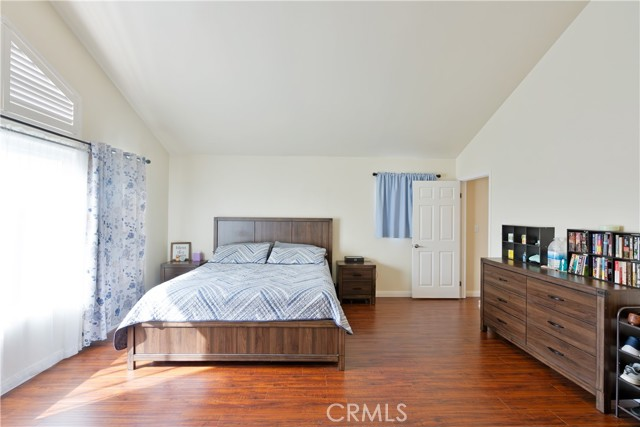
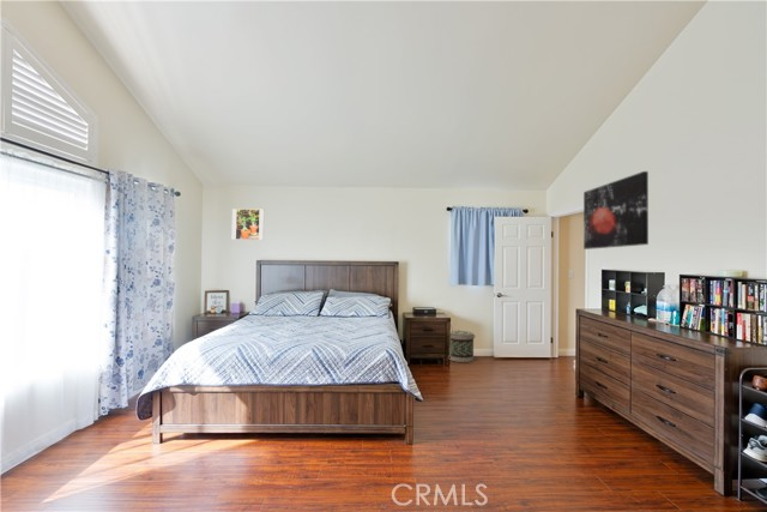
+ basket [448,329,476,363]
+ wall art [582,170,650,251]
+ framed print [231,207,265,241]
